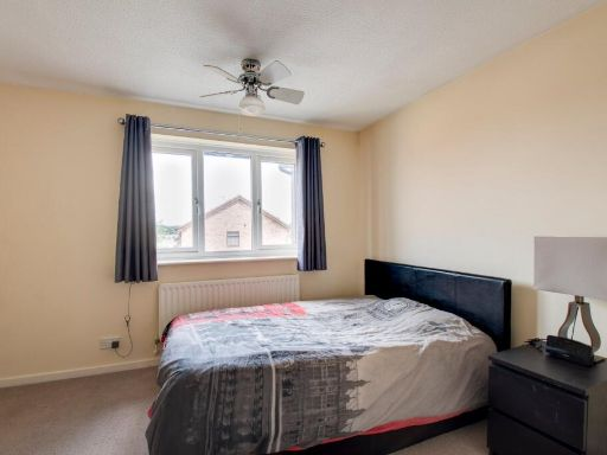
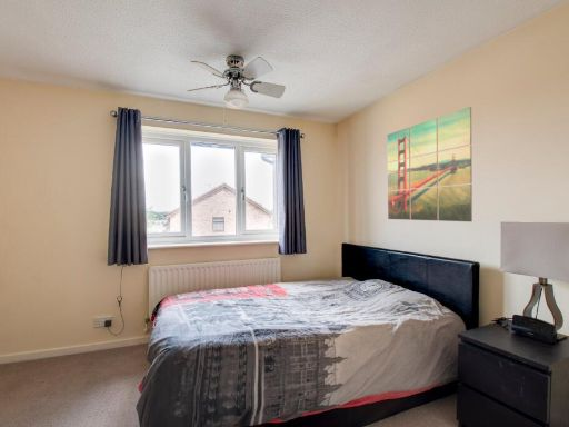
+ wall art [387,106,473,222]
